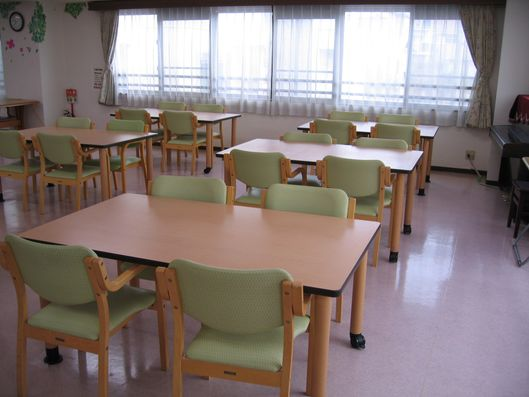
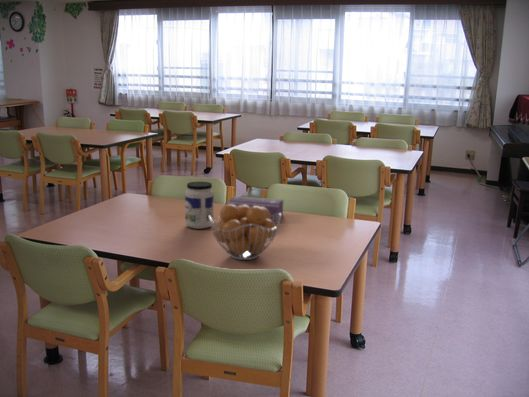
+ fruit basket [209,204,282,261]
+ jar [184,181,214,230]
+ tissue box [224,195,284,224]
